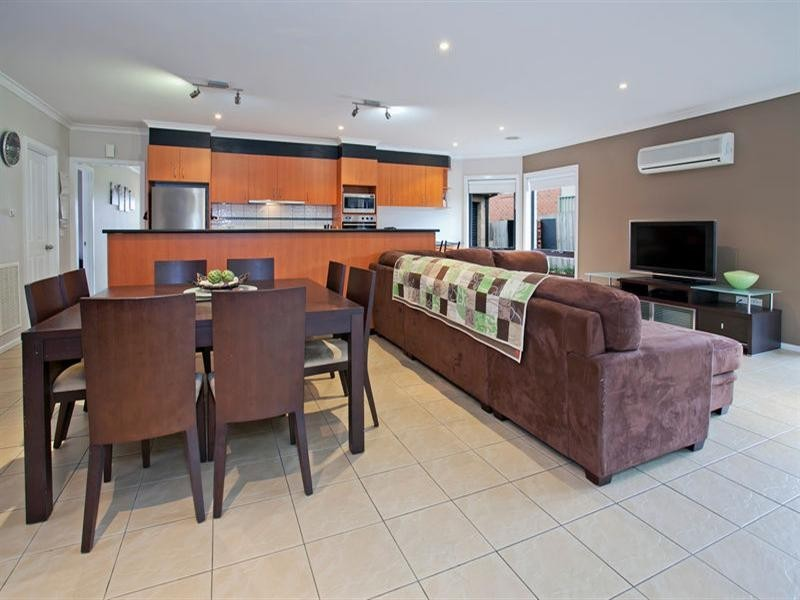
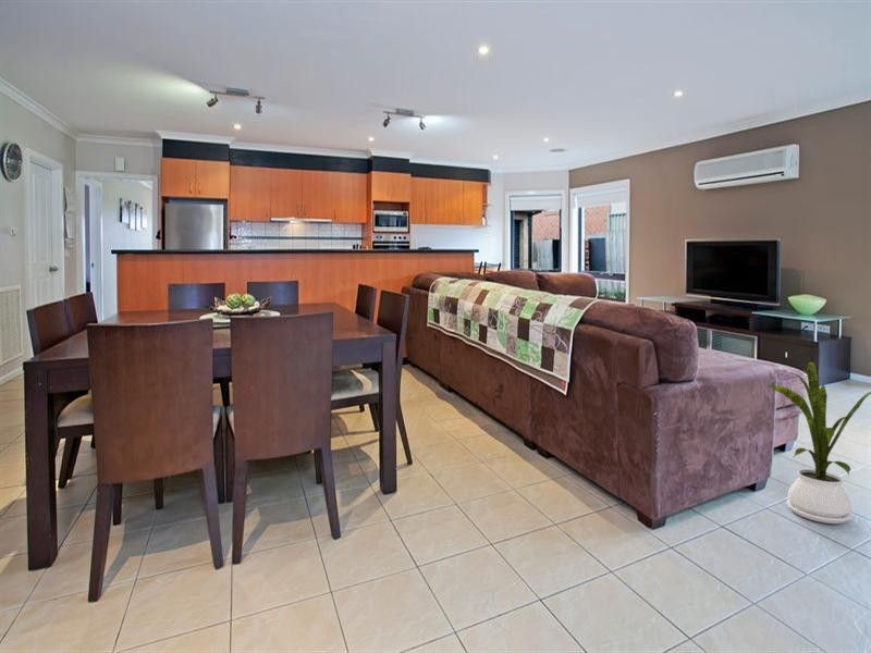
+ house plant [769,361,871,525]
